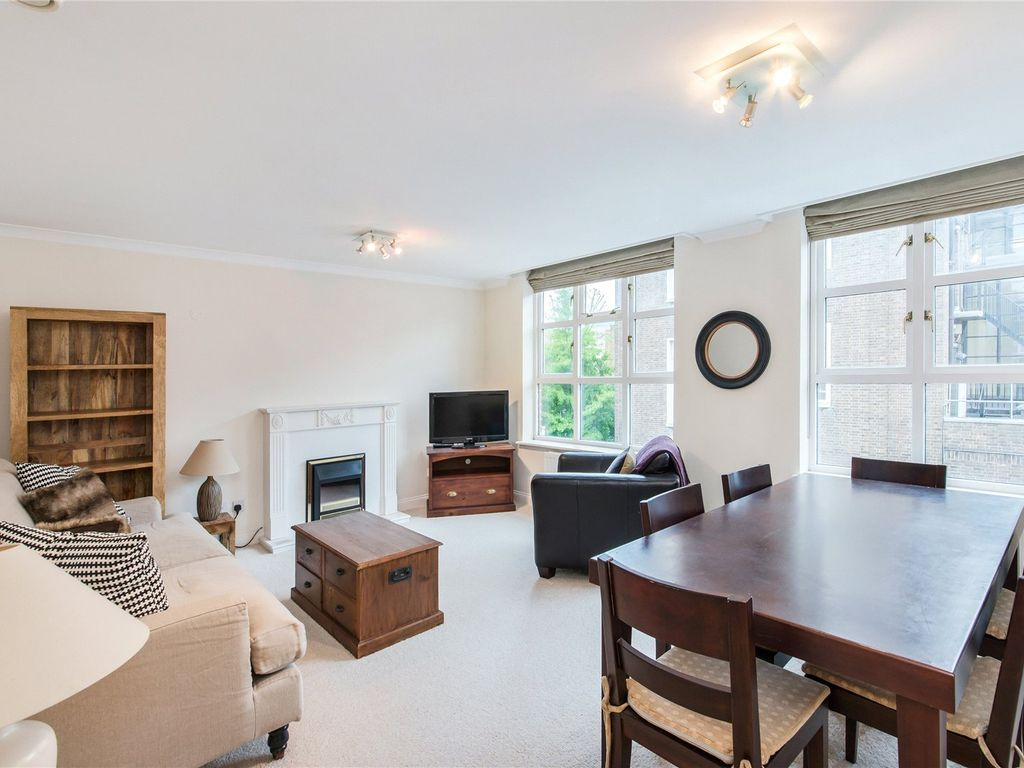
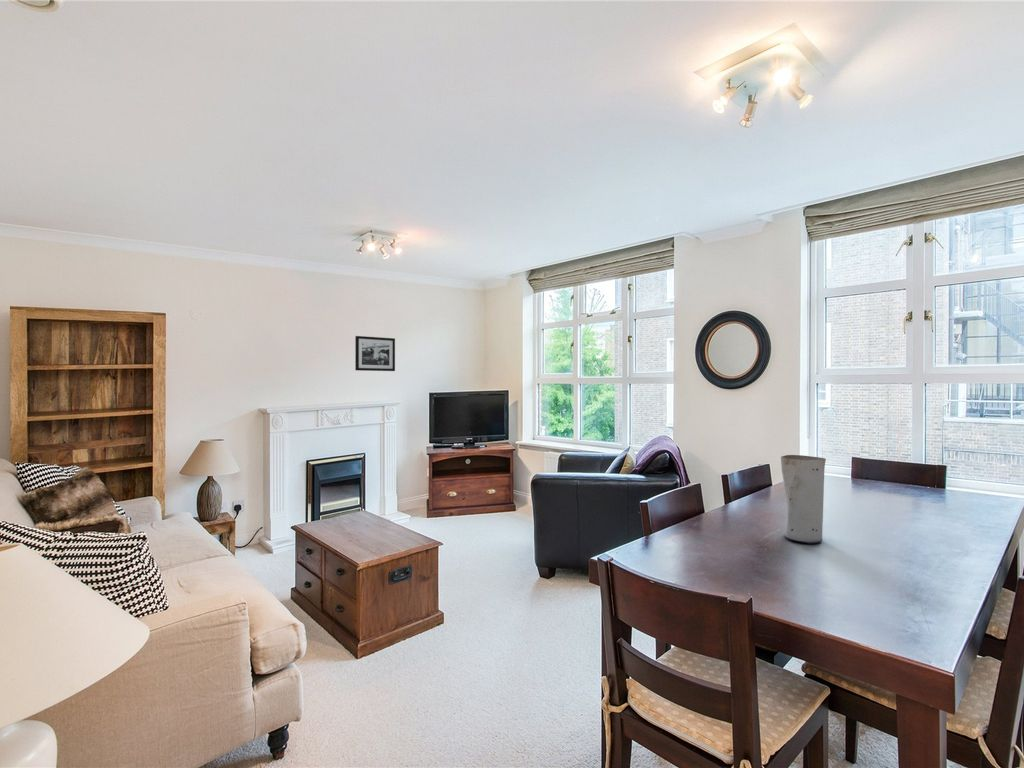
+ vase [780,454,827,544]
+ picture frame [354,335,396,372]
